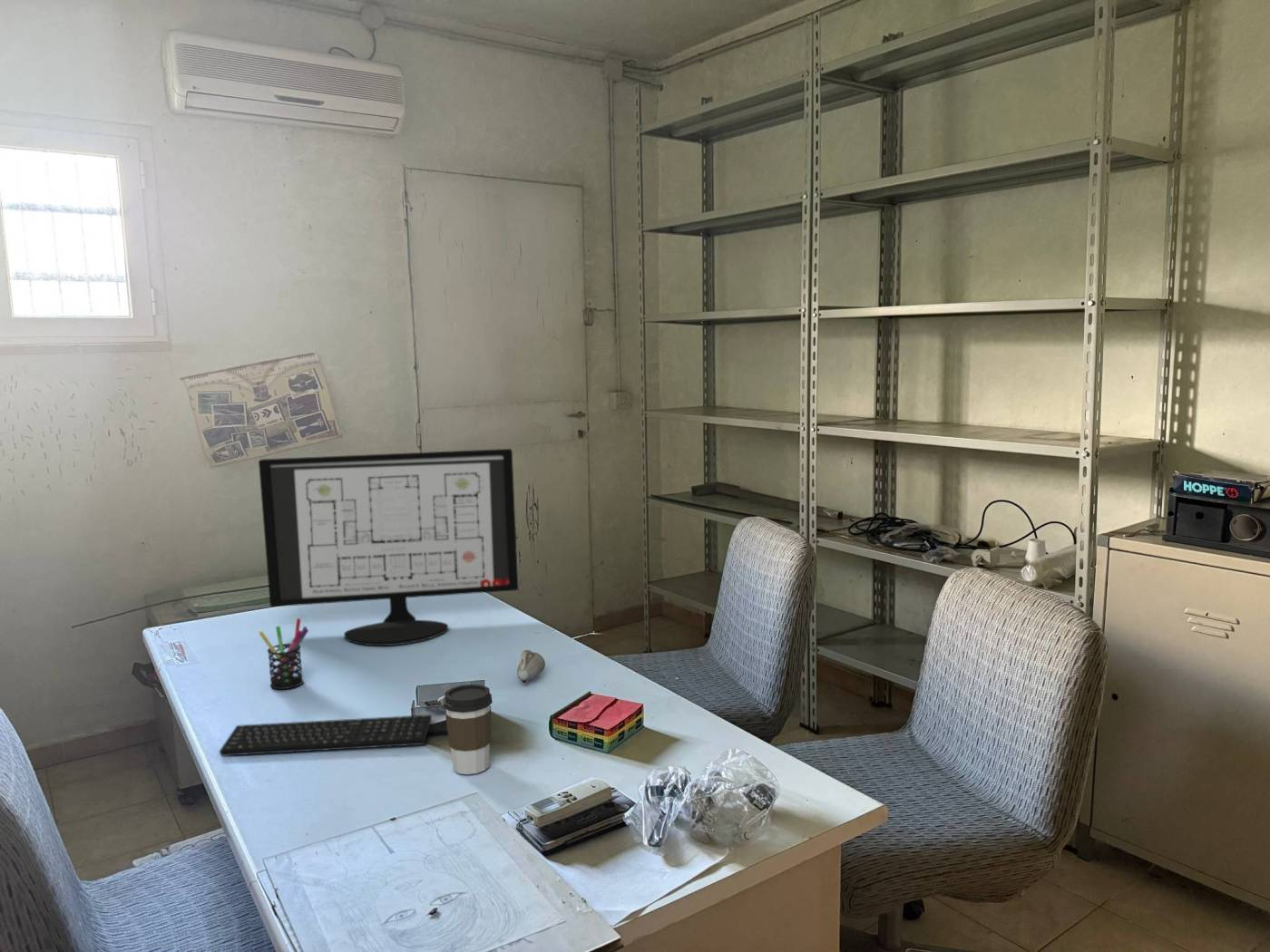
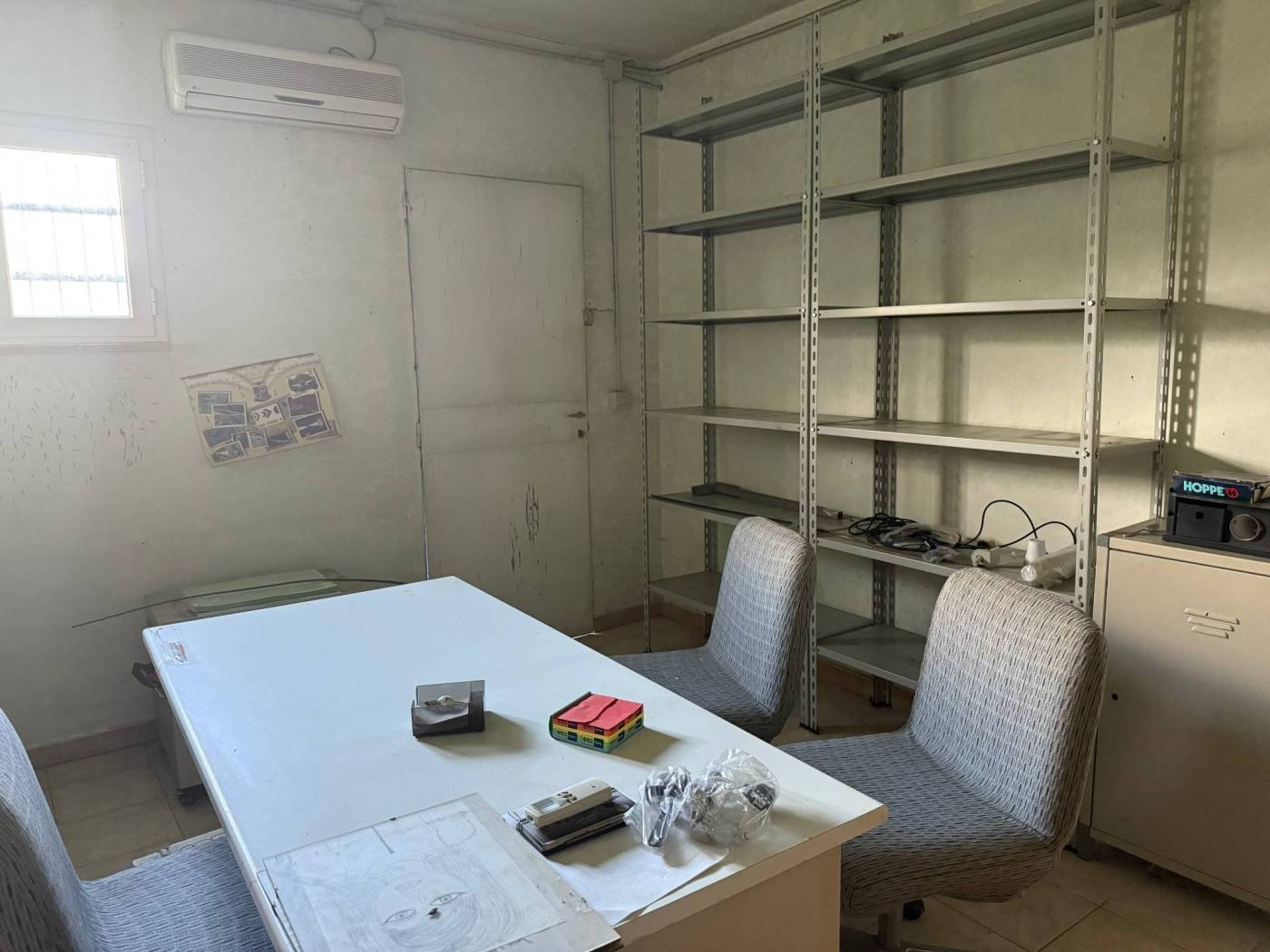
- pen holder [258,617,309,690]
- keyboard [219,714,433,757]
- computer monitor [258,448,519,646]
- coffee cup [443,684,493,775]
- computer mouse [516,649,546,686]
